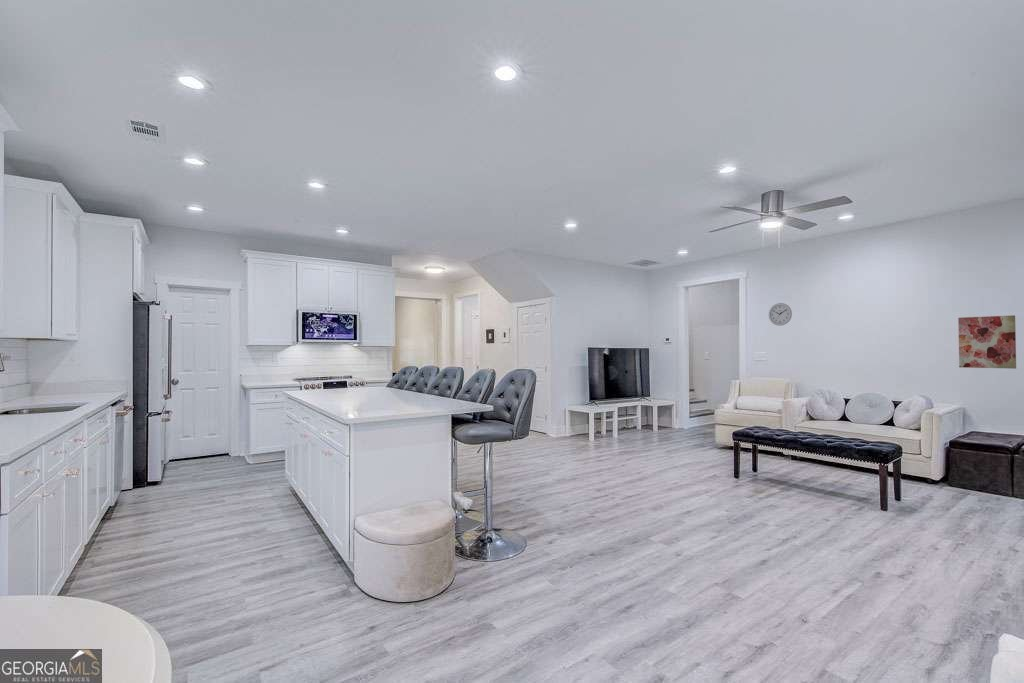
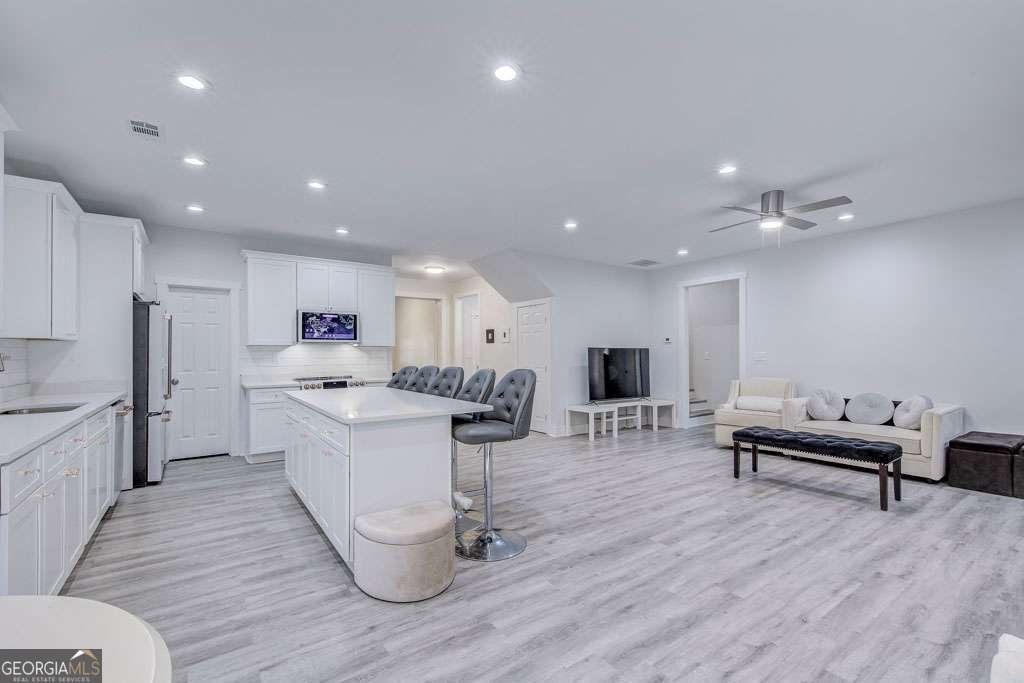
- wall art [957,314,1017,370]
- wall clock [768,302,793,327]
